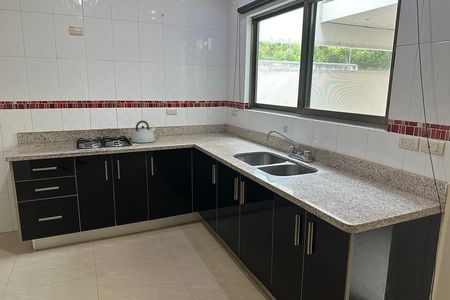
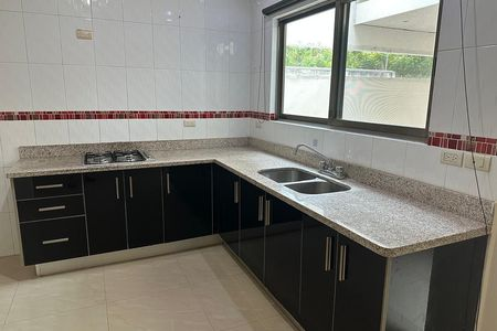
- kettle [130,120,157,144]
